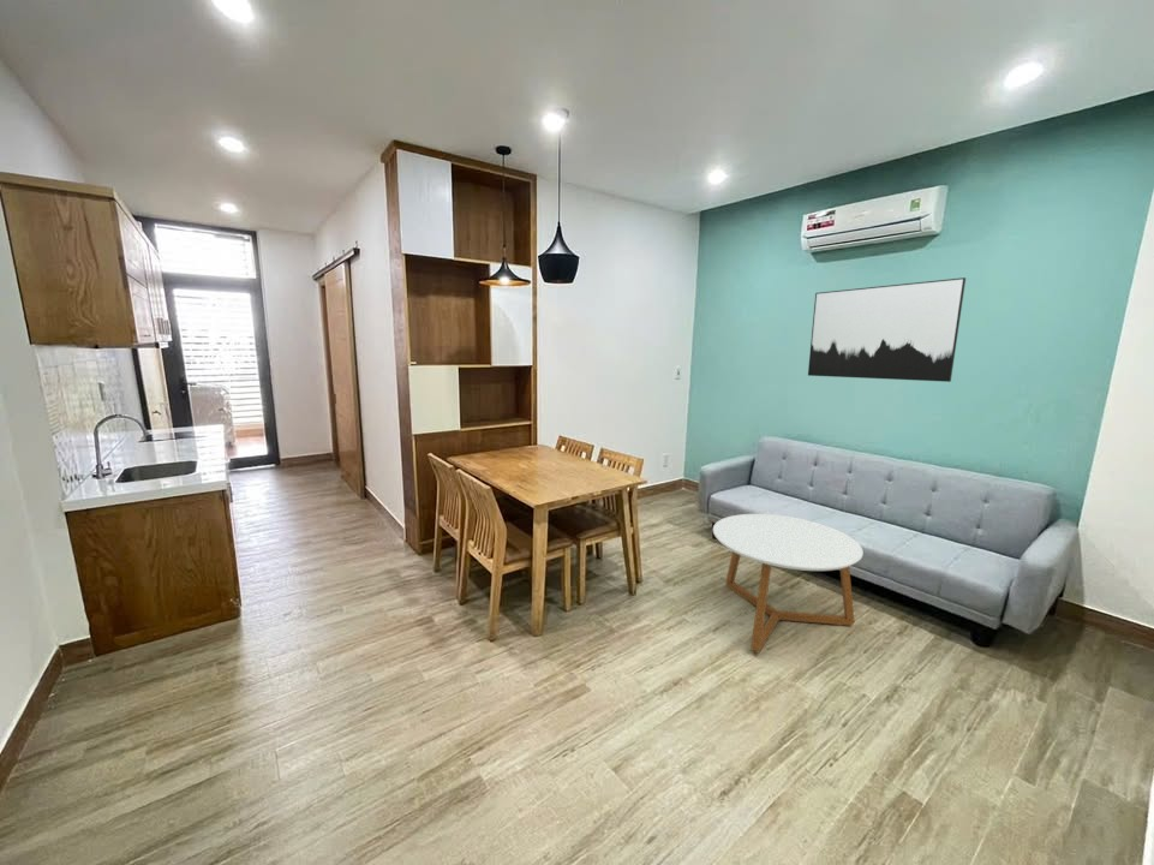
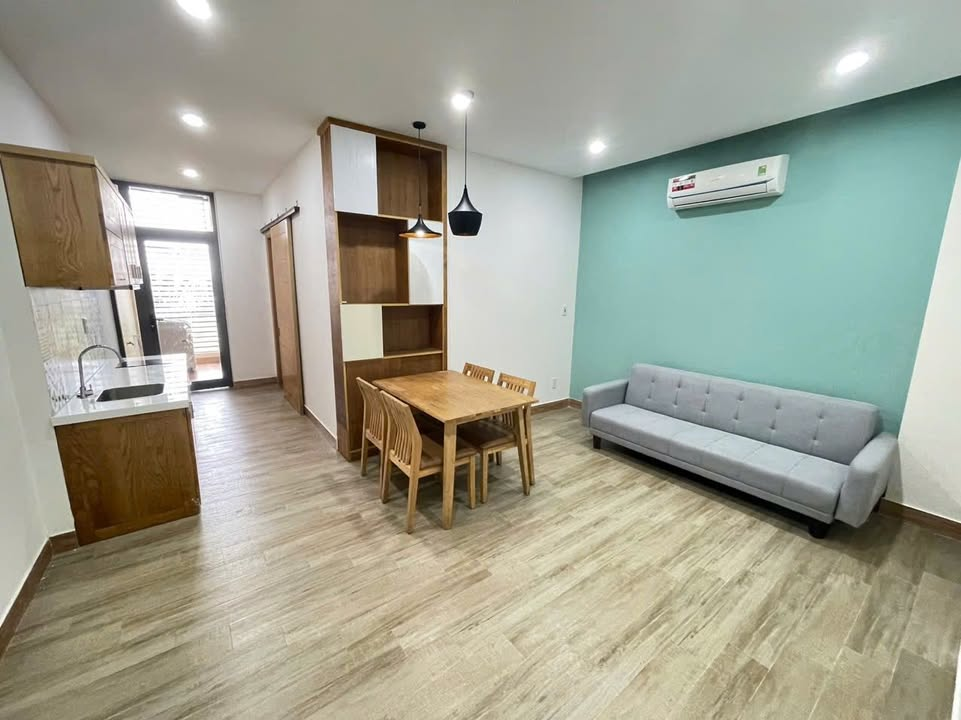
- coffee table [712,513,865,655]
- wall art [807,276,967,383]
